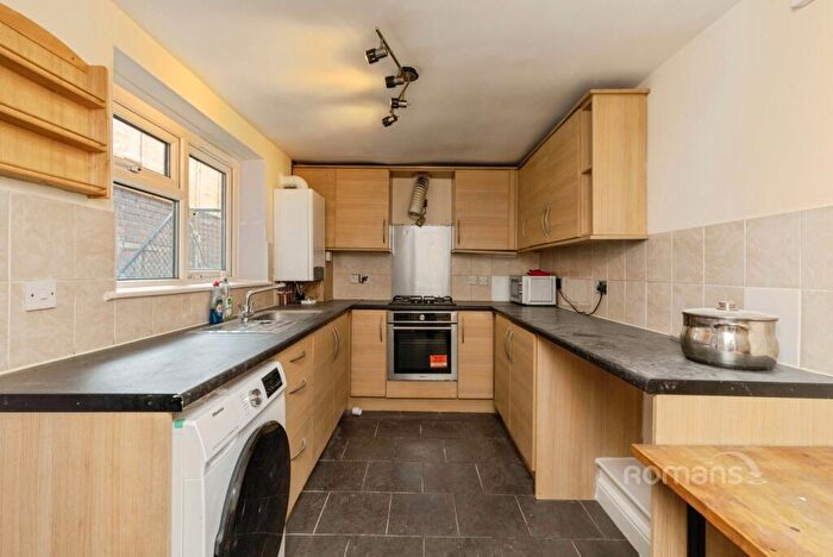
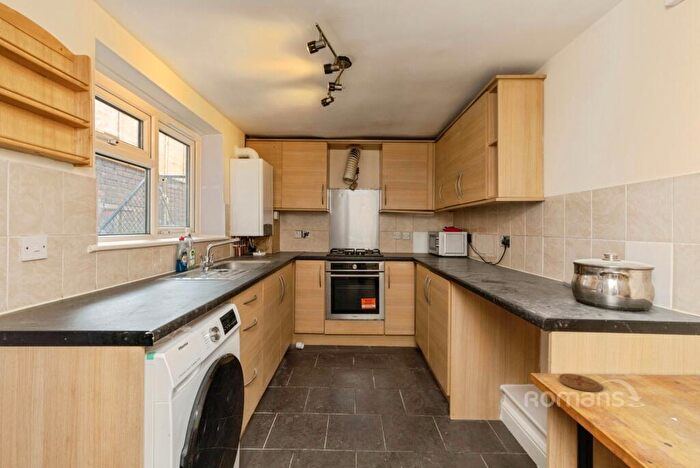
+ coaster [558,373,603,393]
